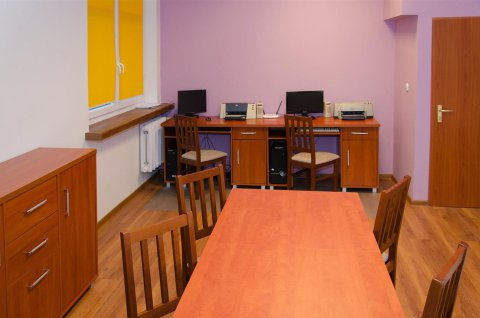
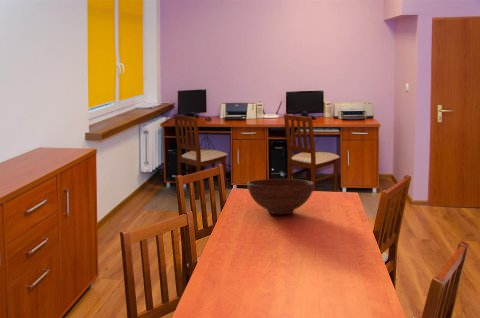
+ fruit bowl [246,178,315,215]
